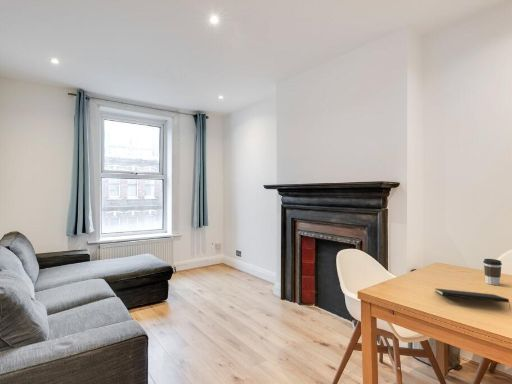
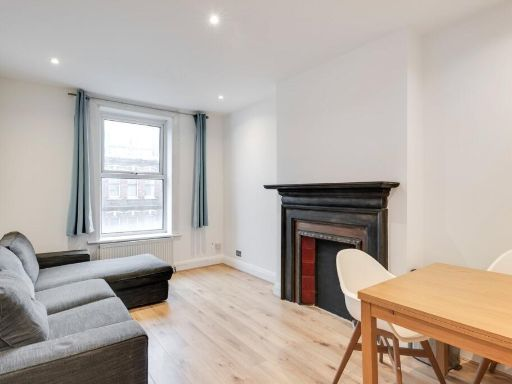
- coffee cup [482,258,503,286]
- notepad [434,287,512,312]
